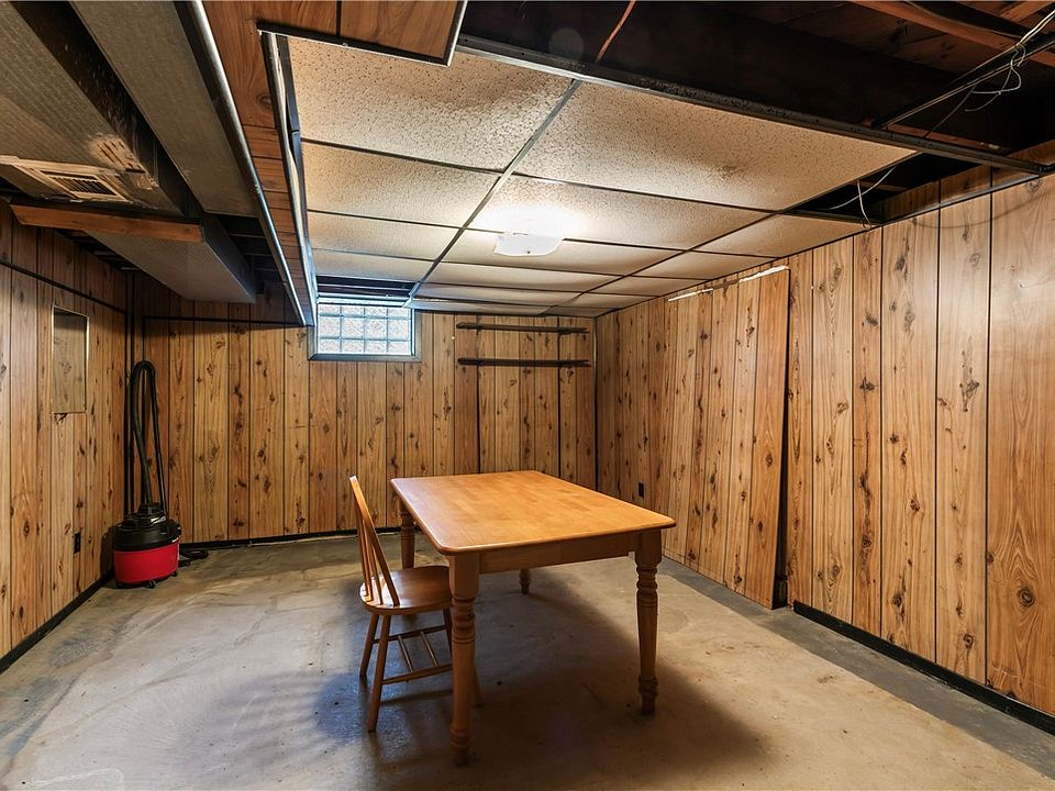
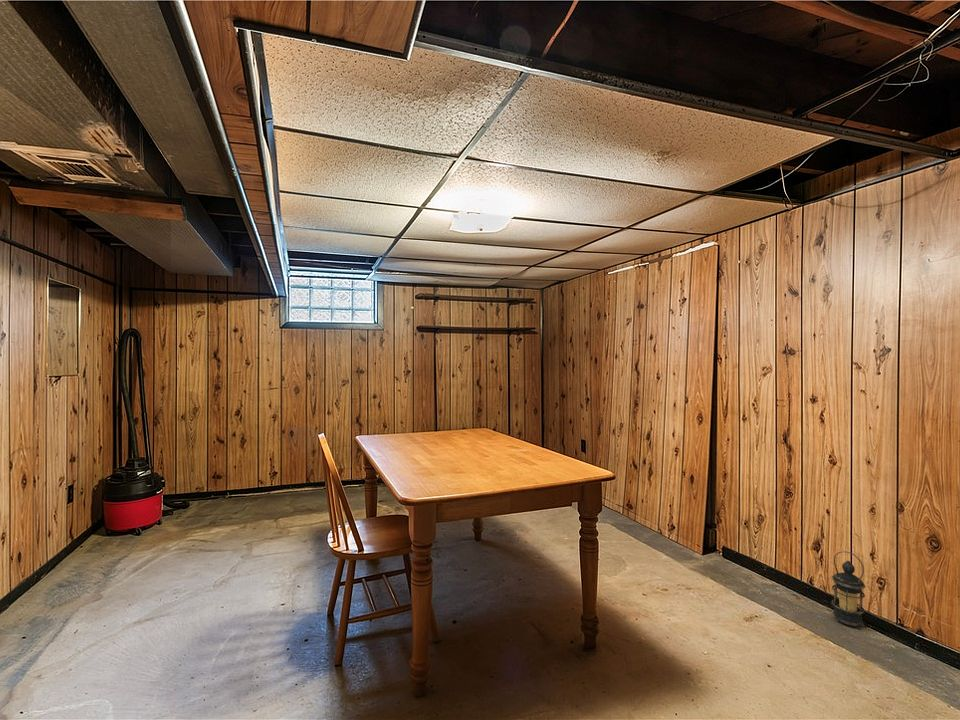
+ lantern [831,550,866,627]
